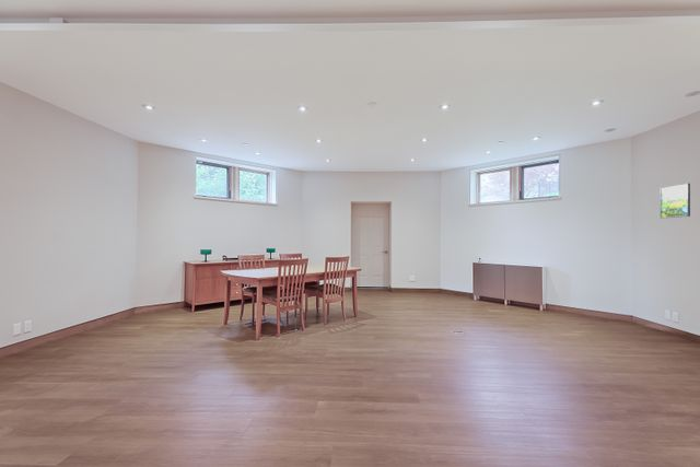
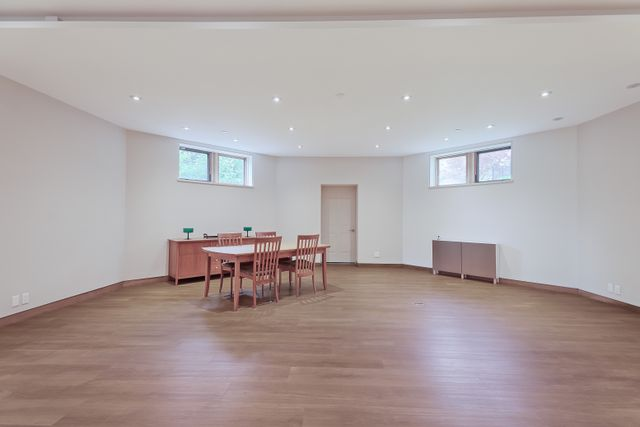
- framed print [660,183,691,220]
